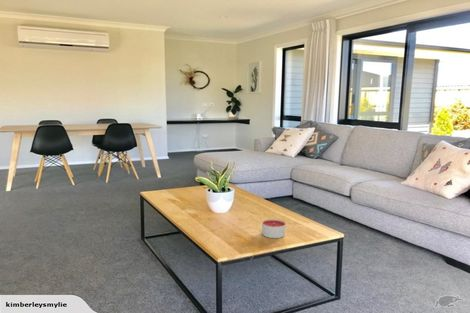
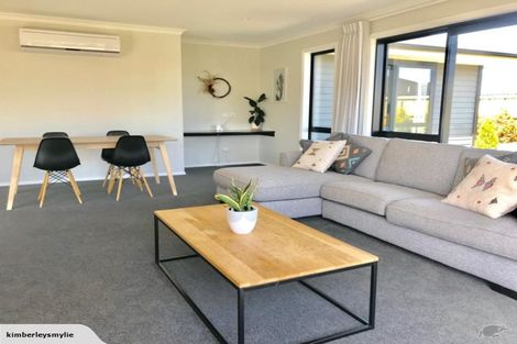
- candle [261,218,286,239]
